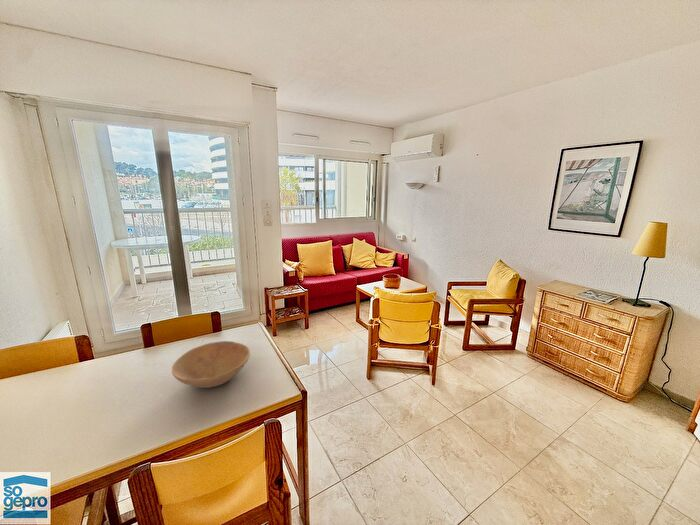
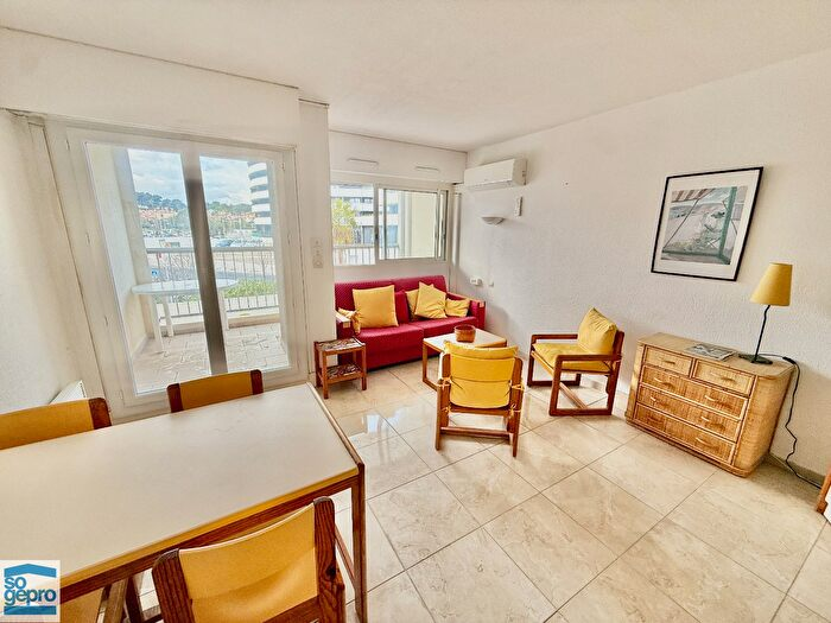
- bowl [171,340,251,389]
